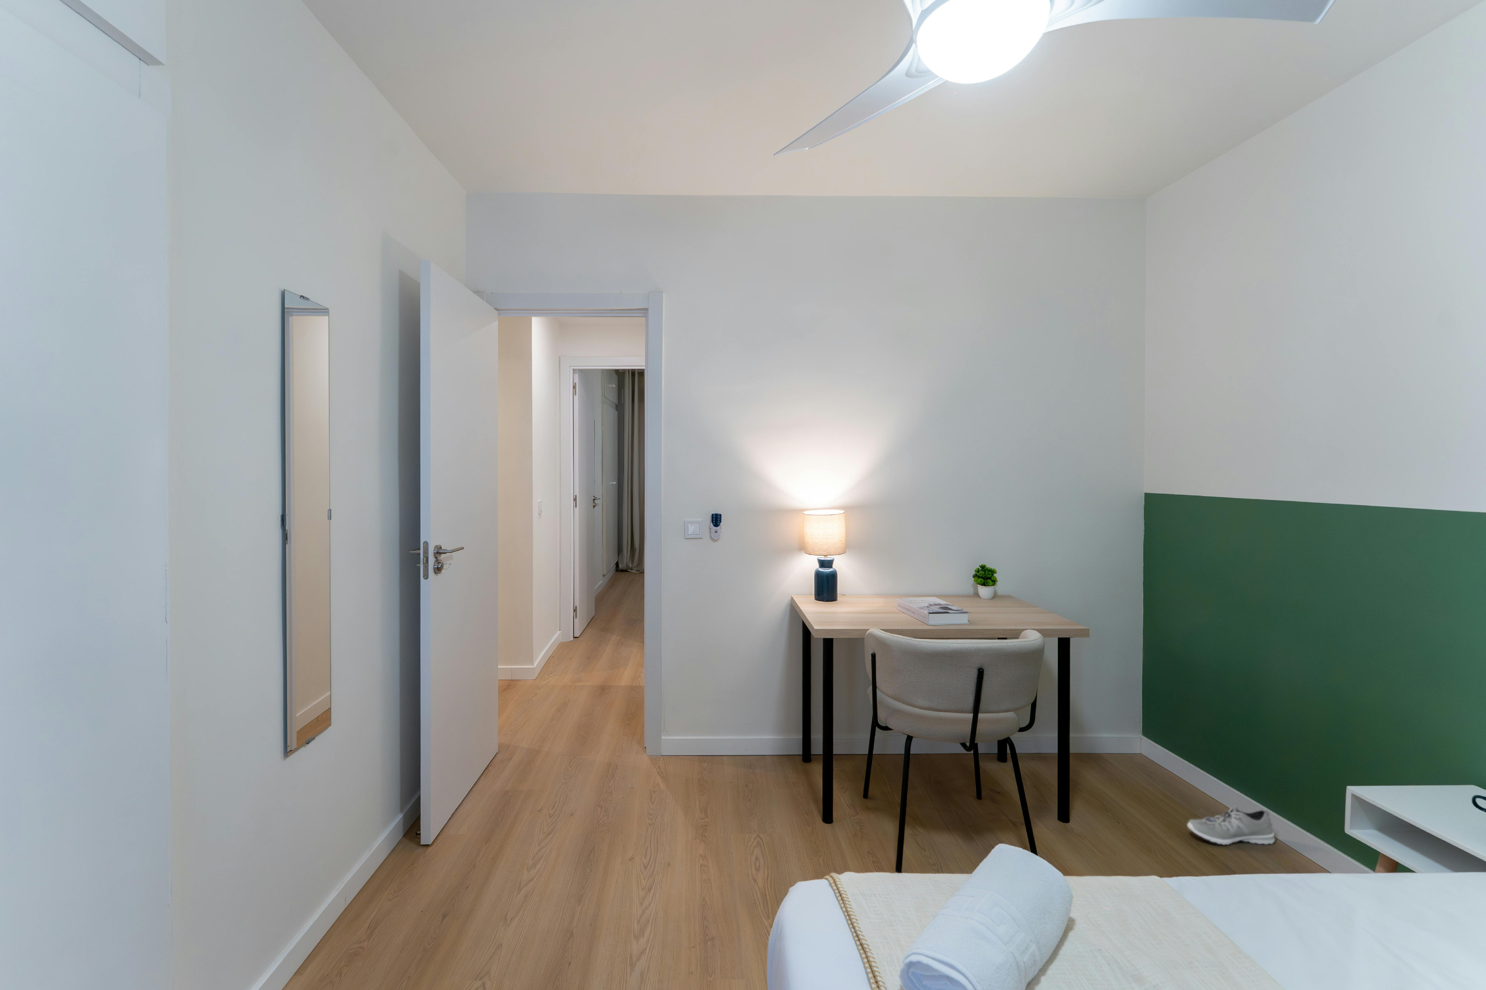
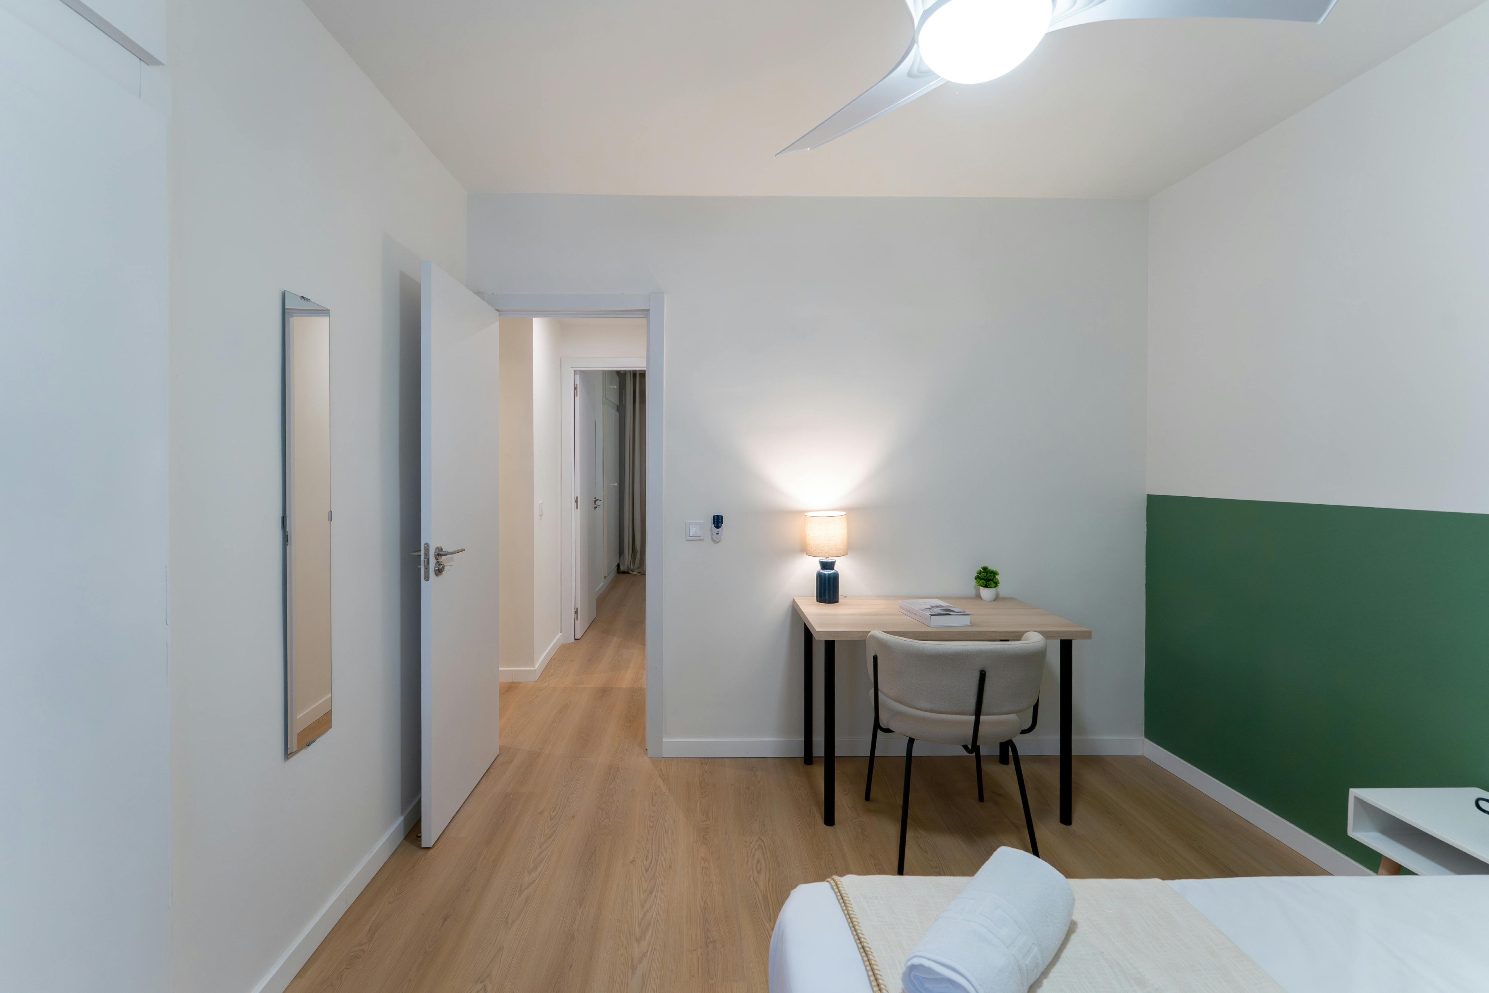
- sneaker [1186,805,1275,845]
